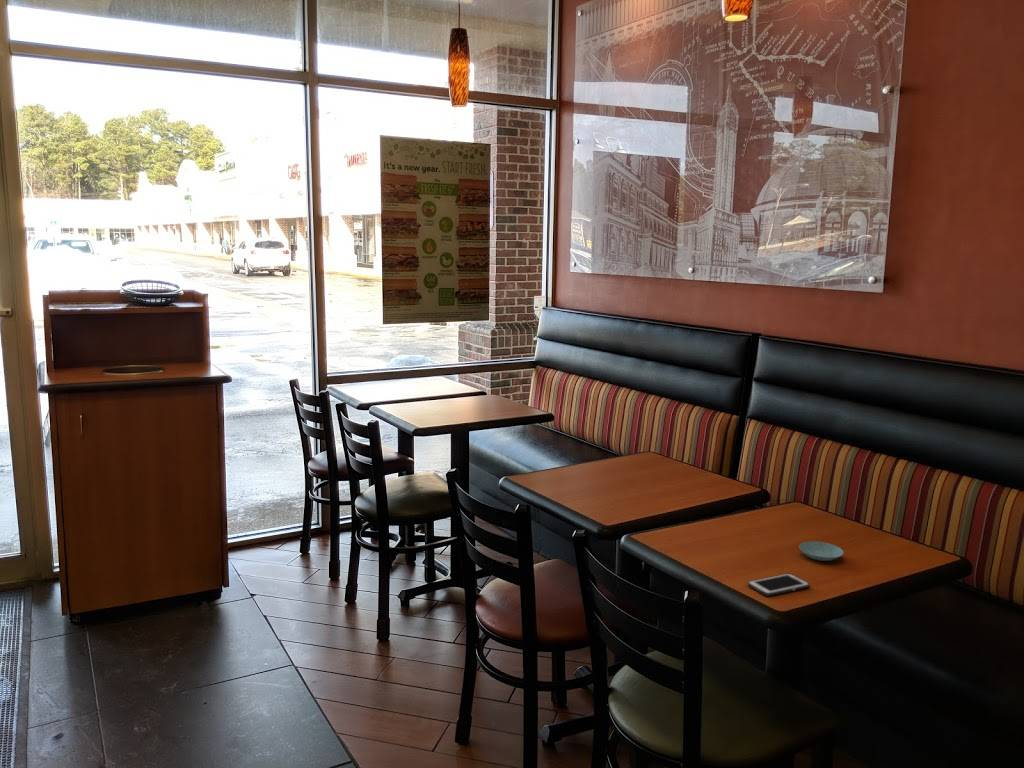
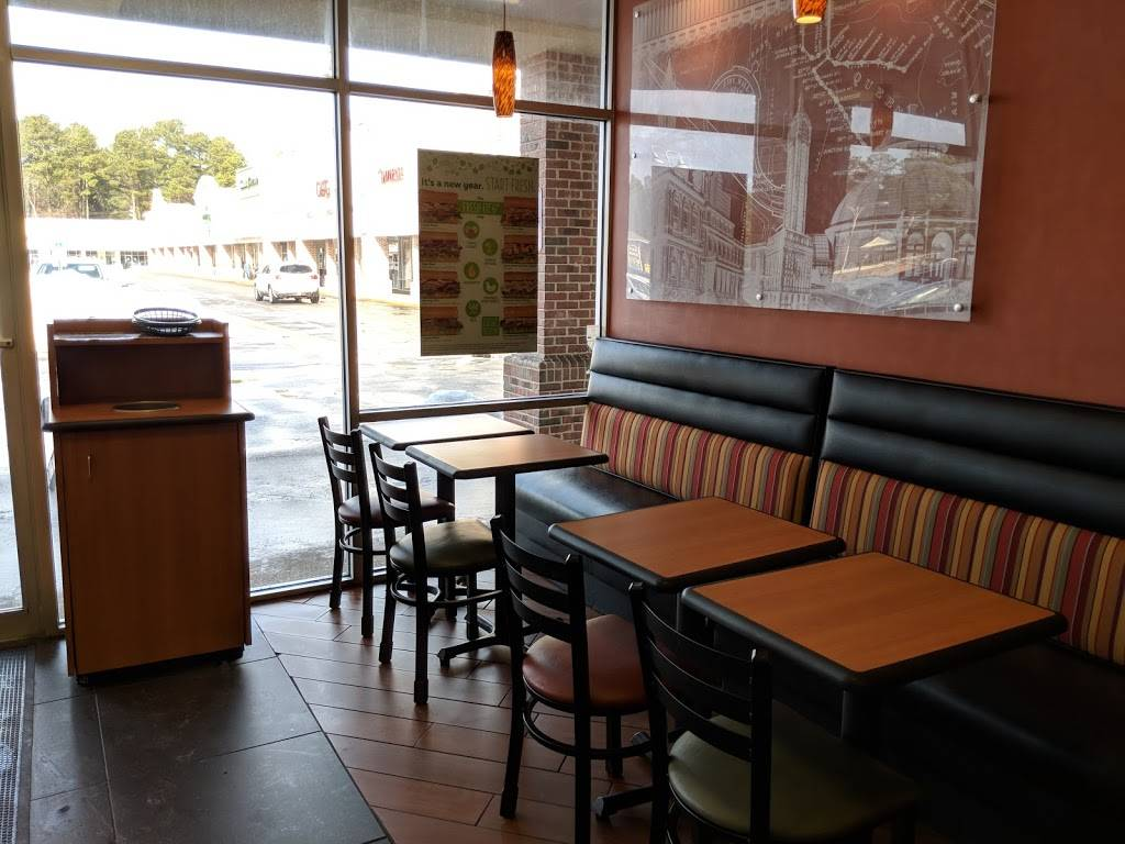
- saucer [798,541,845,562]
- cell phone [747,573,811,597]
